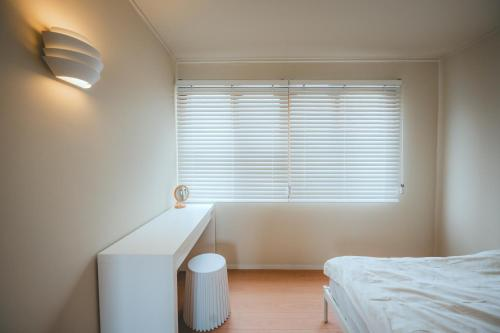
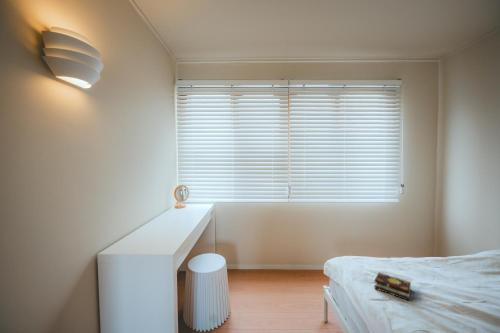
+ book [374,272,412,302]
